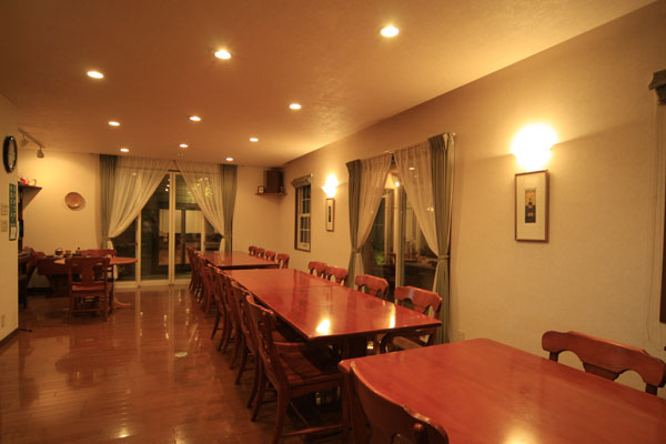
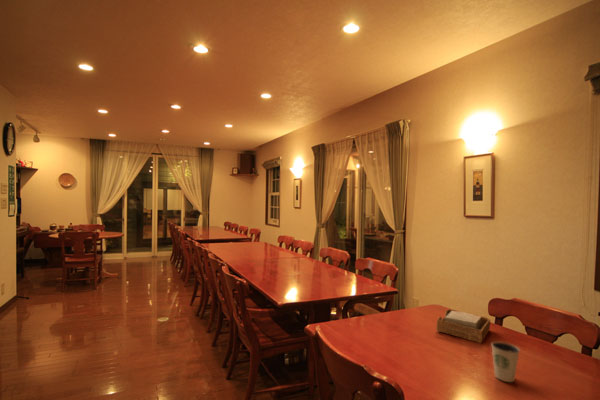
+ dixie cup [490,341,521,383]
+ napkin holder [435,308,491,344]
